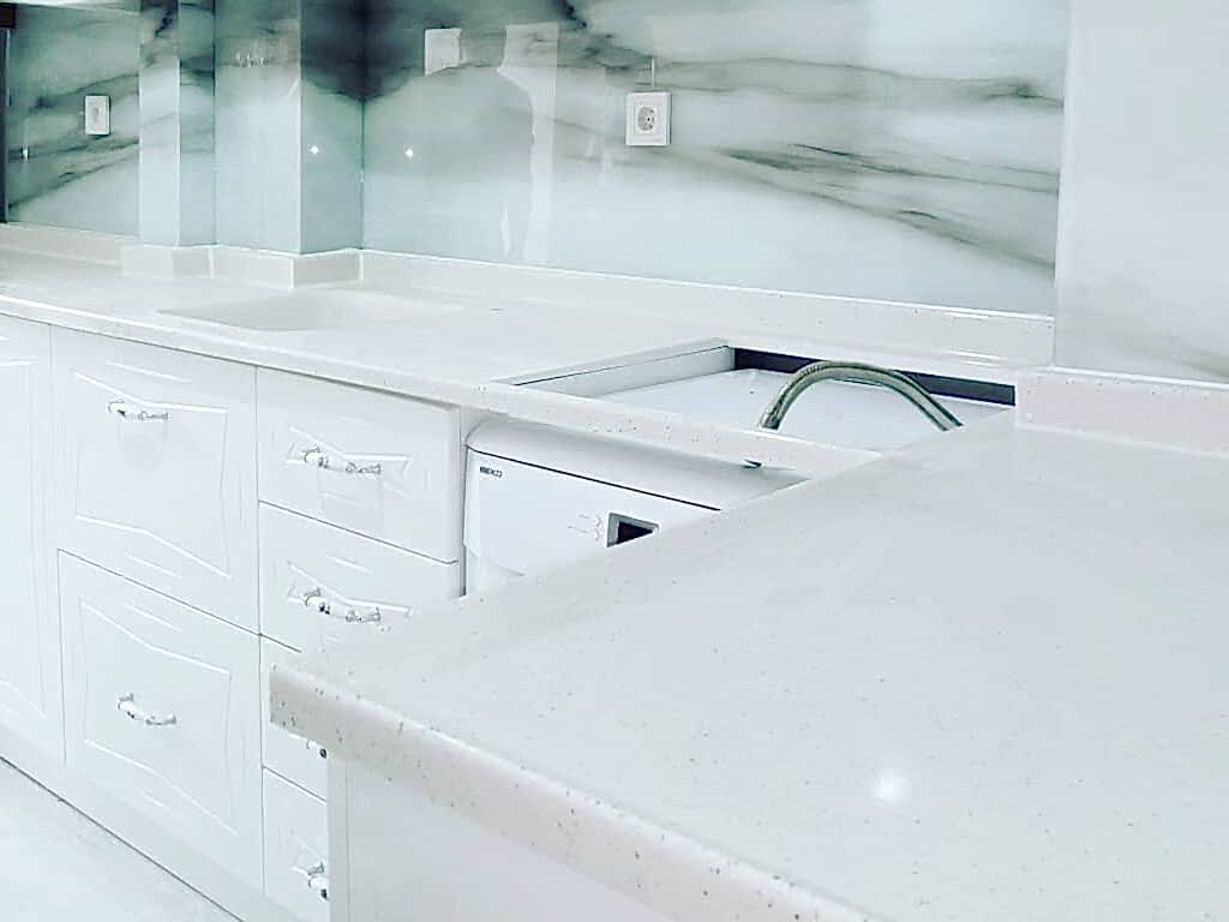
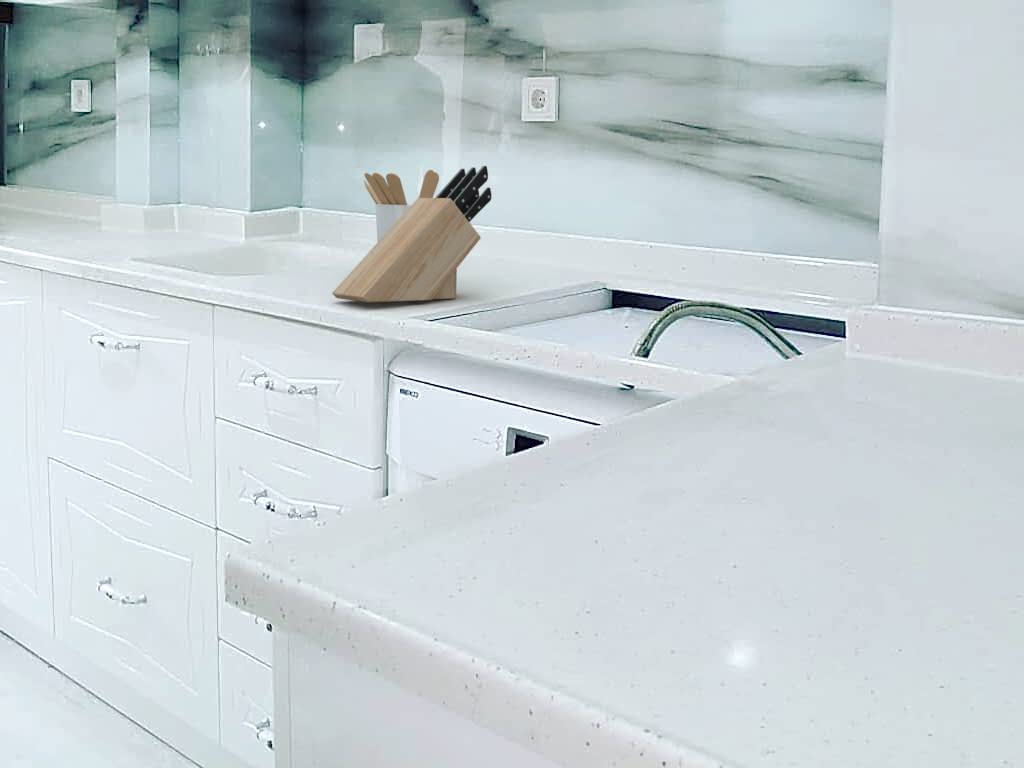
+ knife block [331,165,492,303]
+ utensil holder [363,169,440,243]
